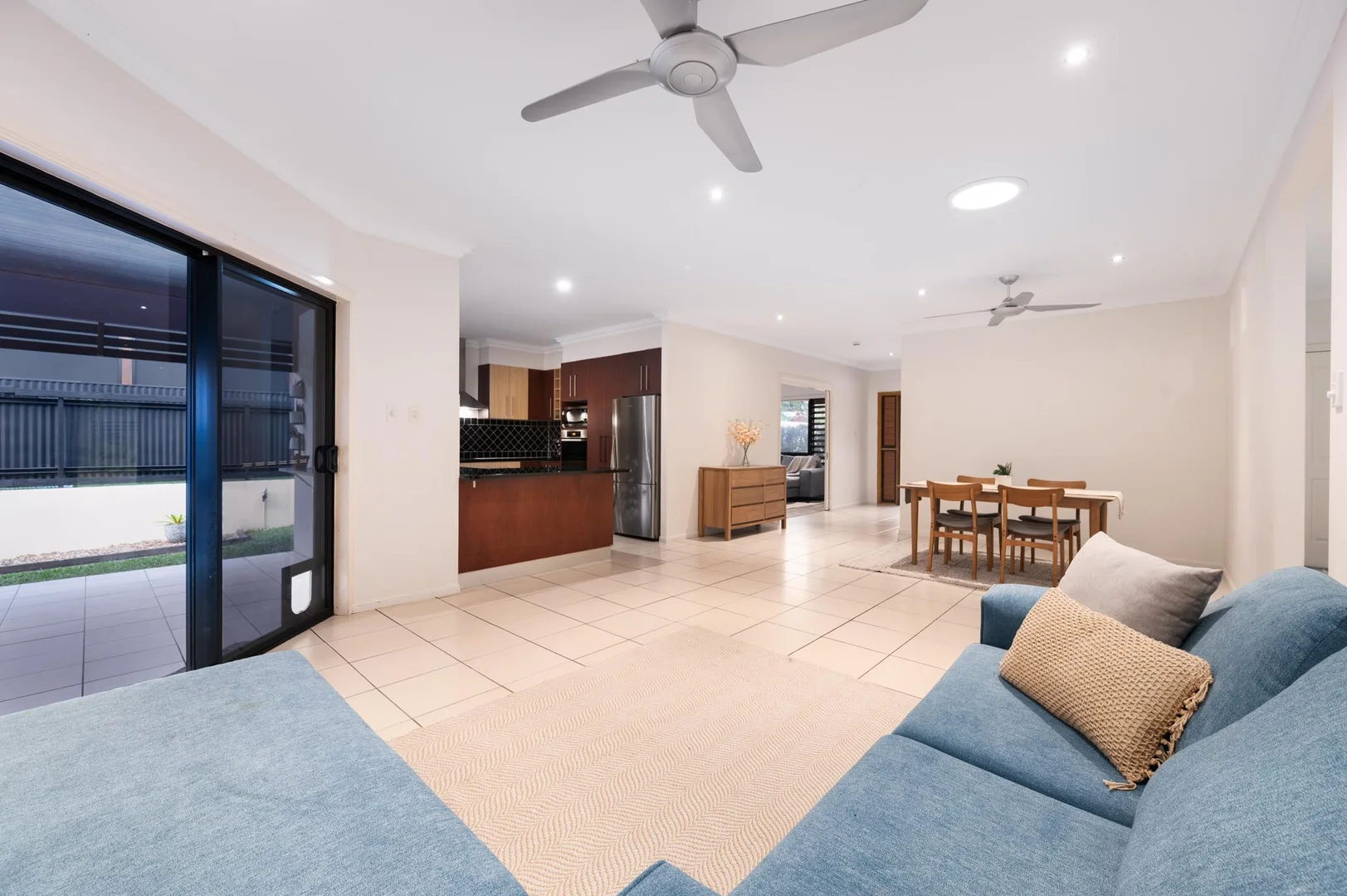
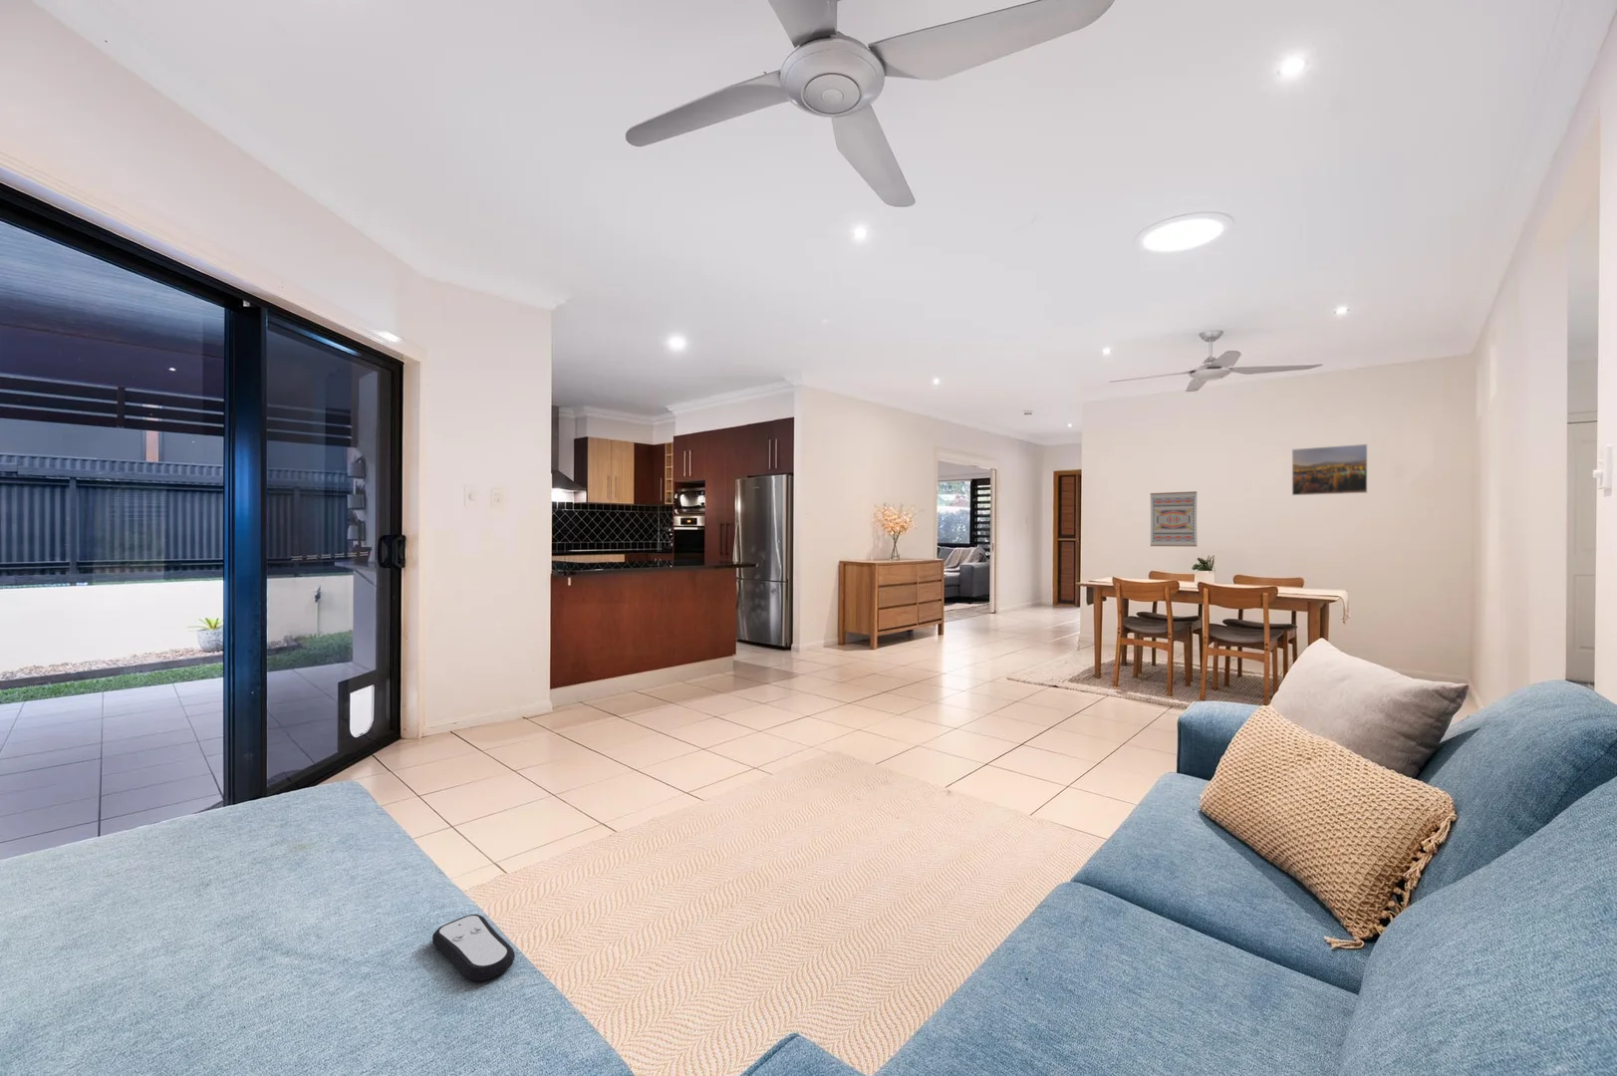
+ remote control [431,914,516,982]
+ wall art [1150,490,1198,548]
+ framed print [1292,443,1369,496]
